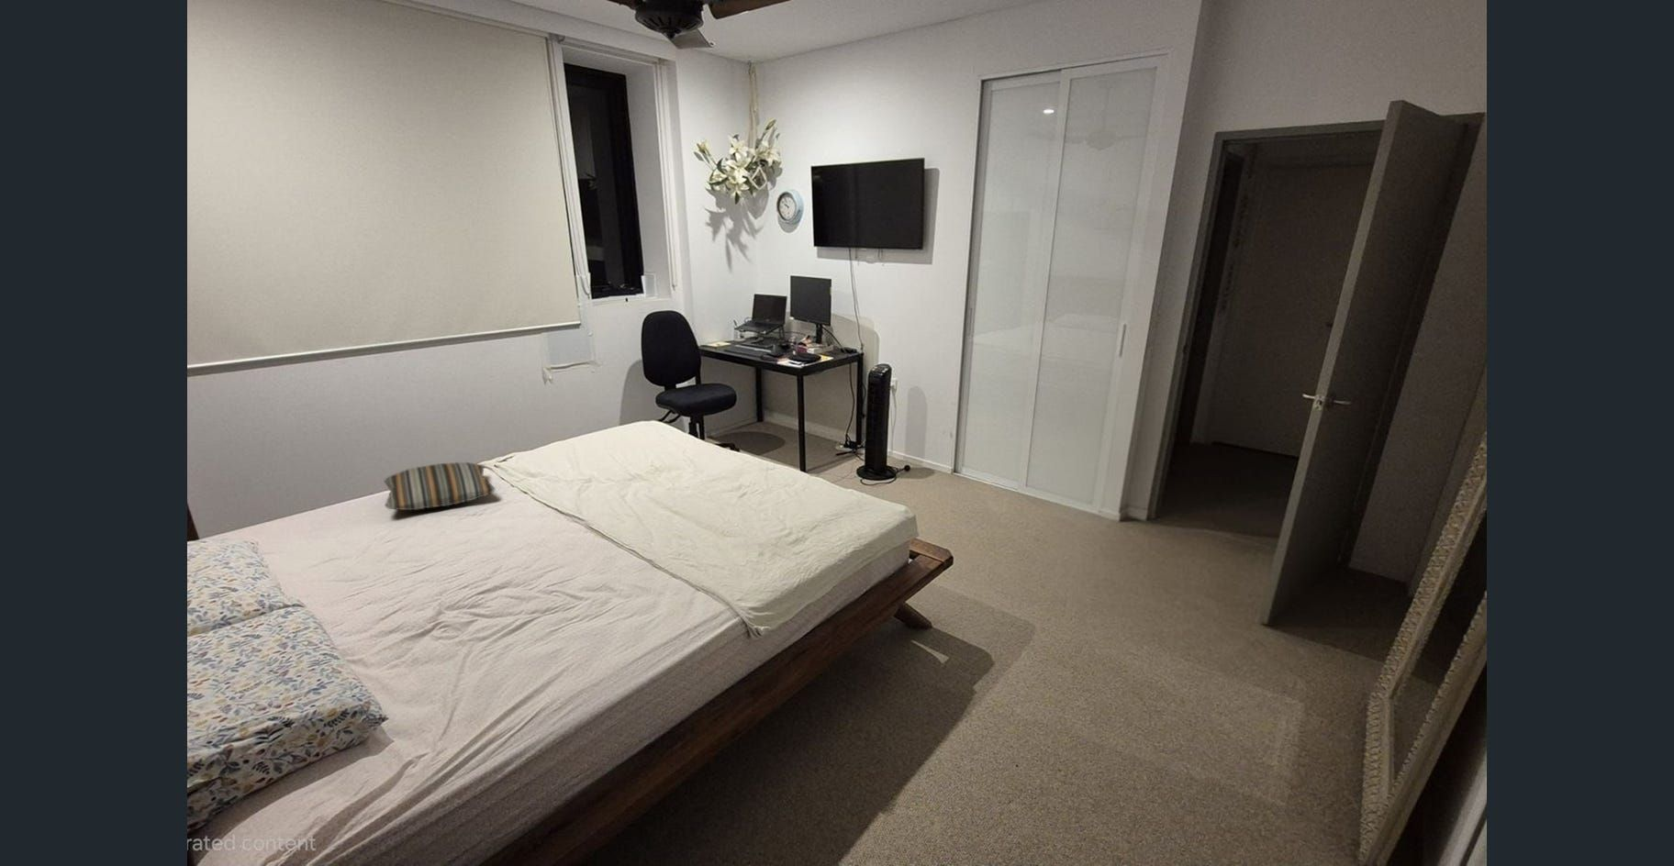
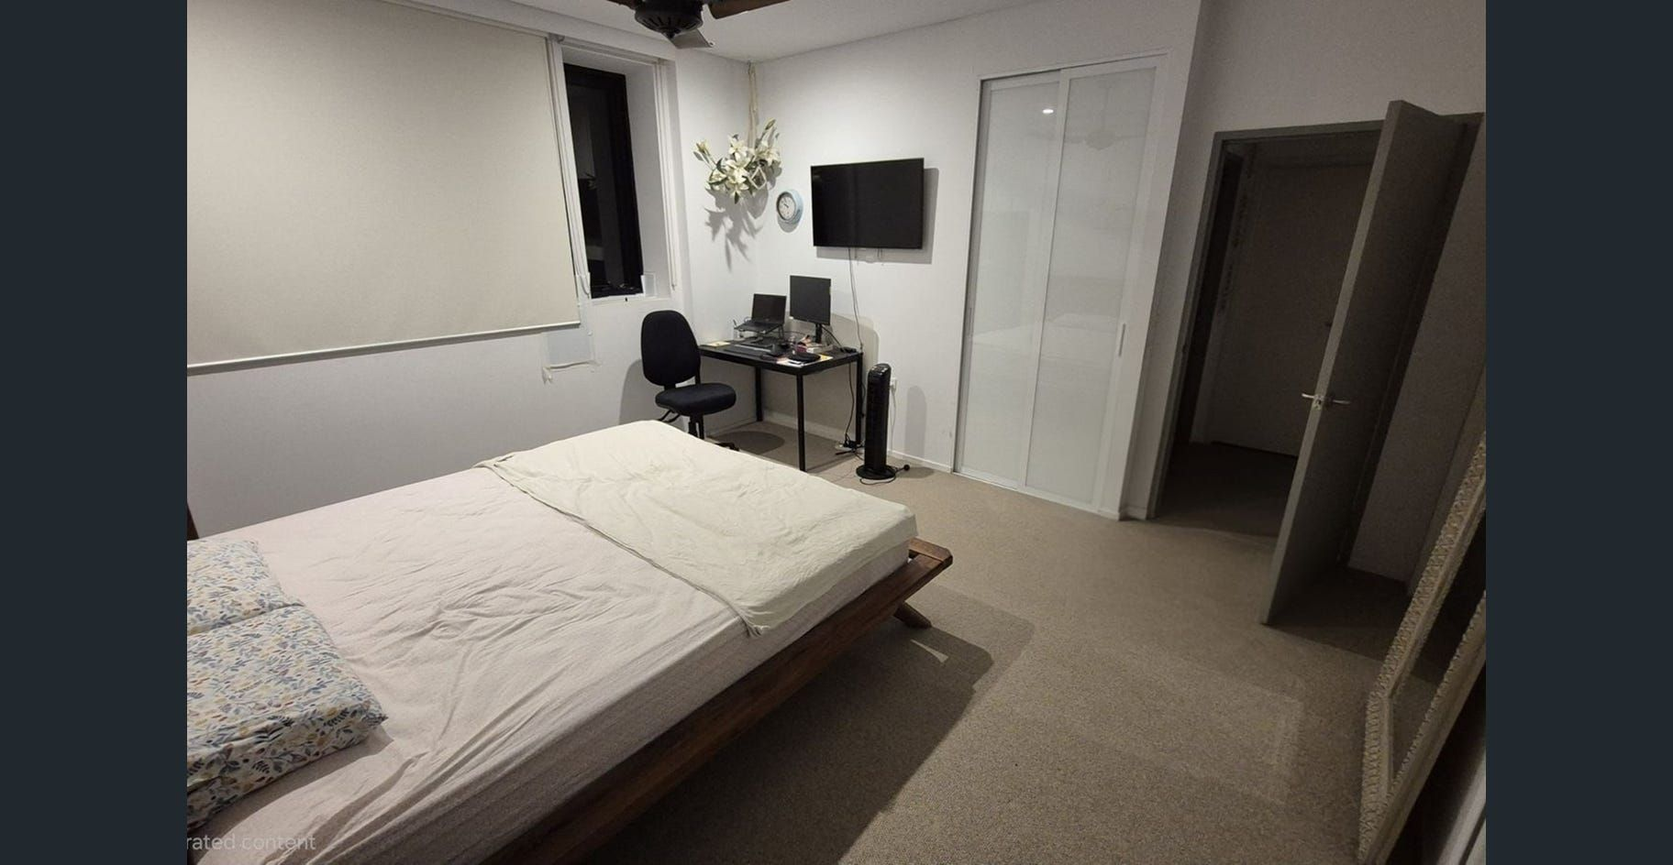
- pillow [382,462,496,511]
